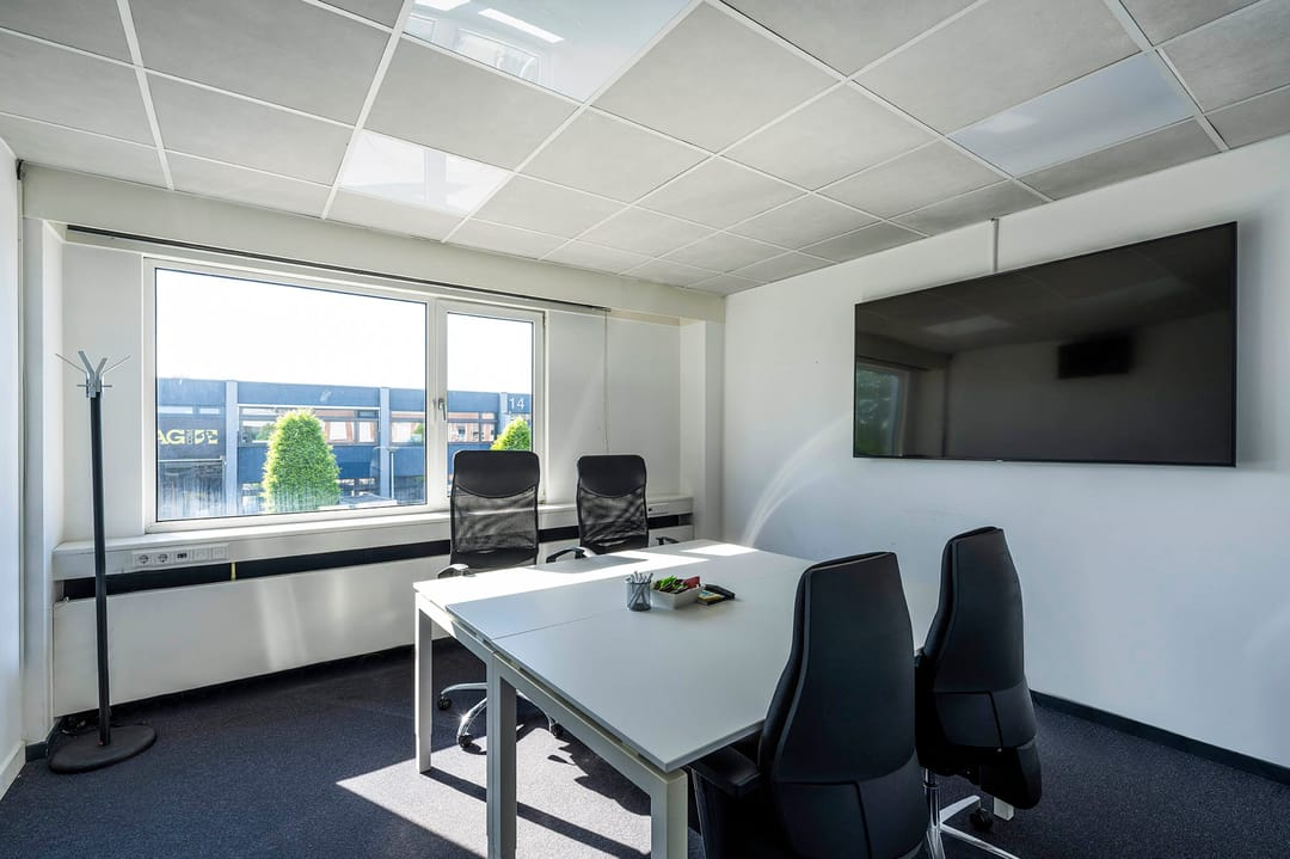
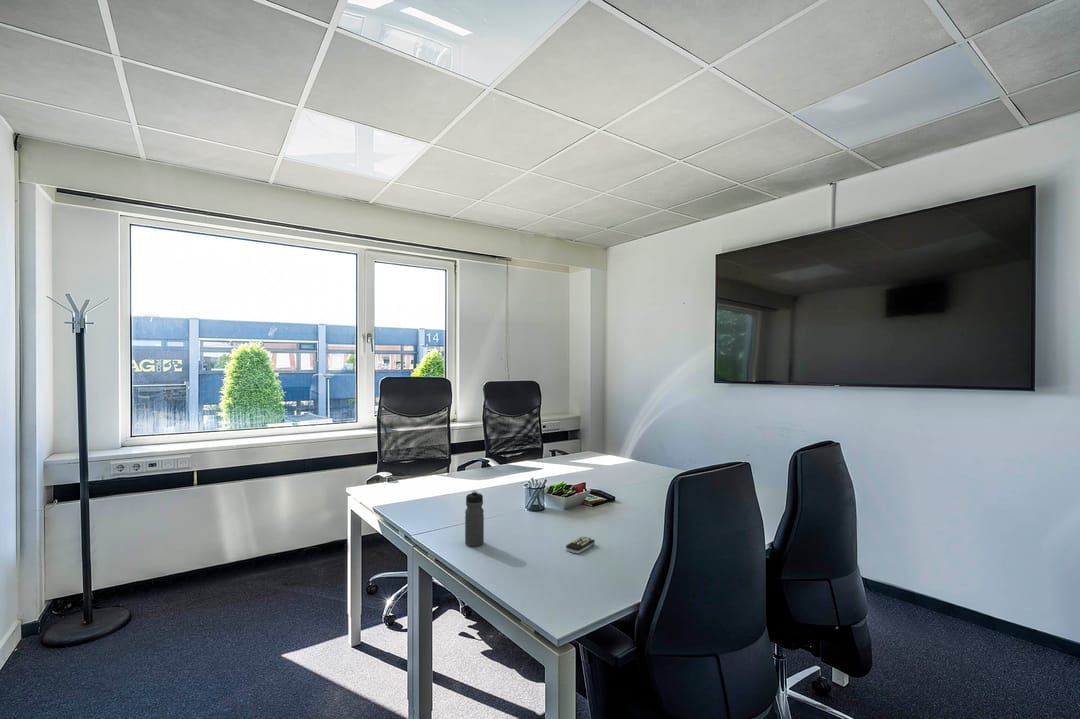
+ remote control [565,535,596,555]
+ water bottle [464,490,485,548]
